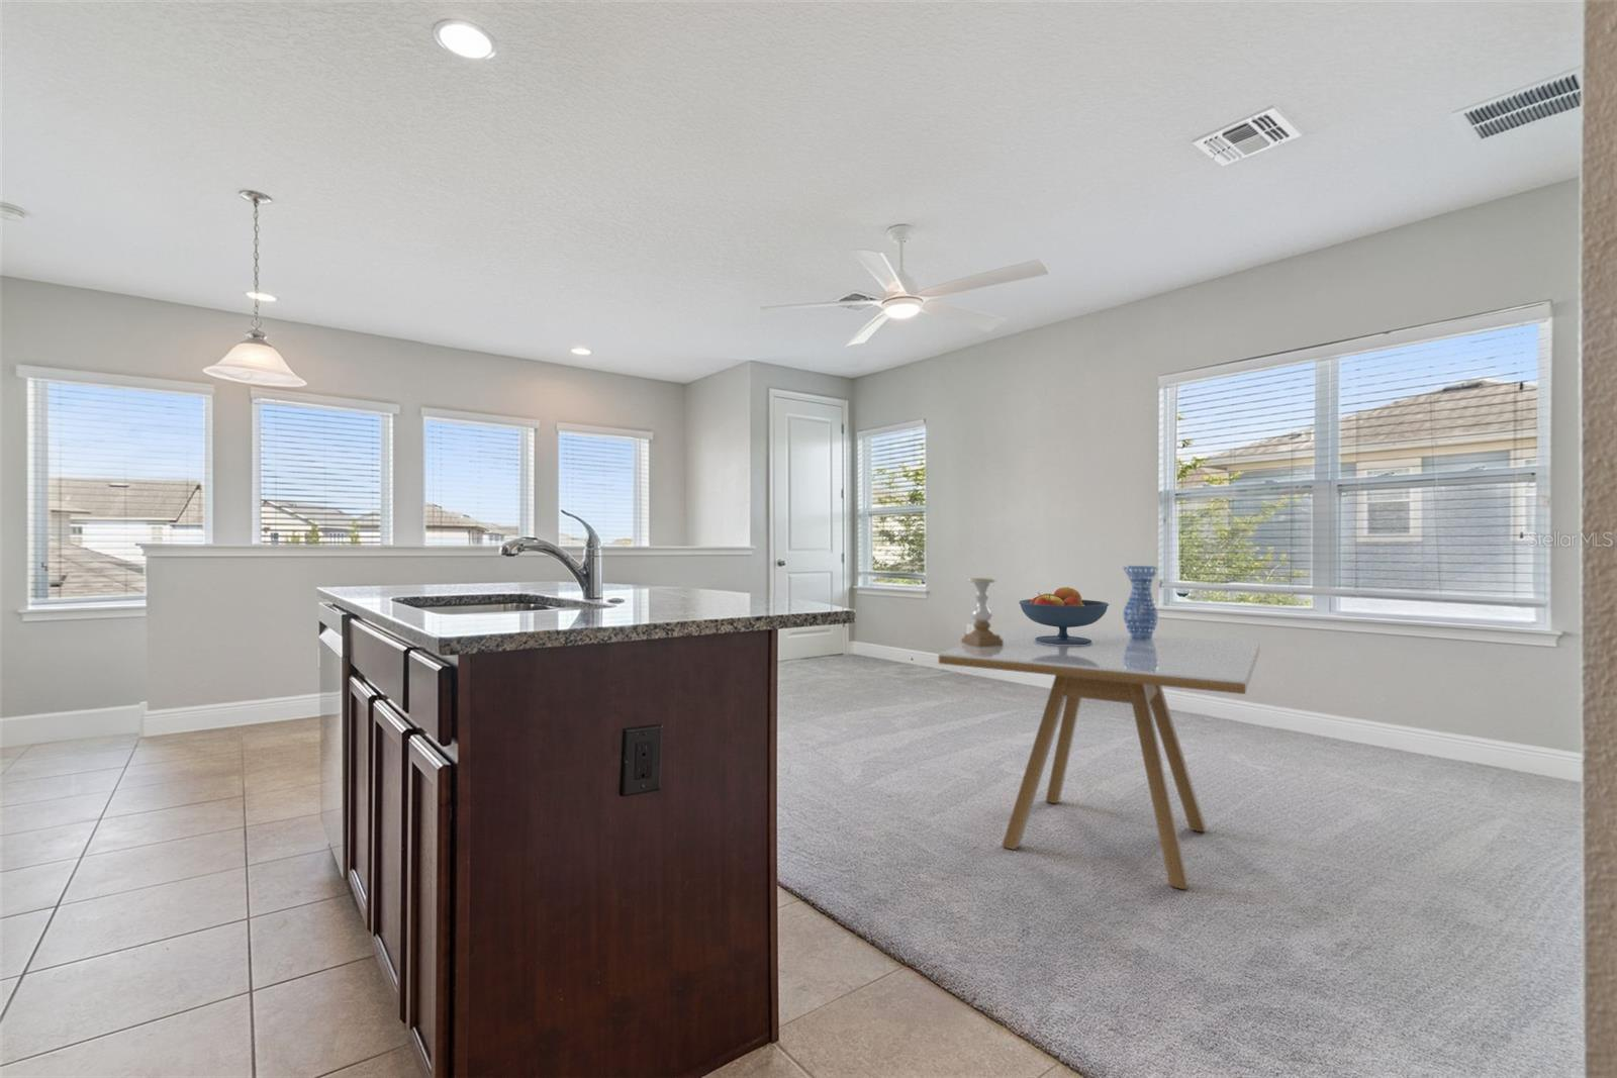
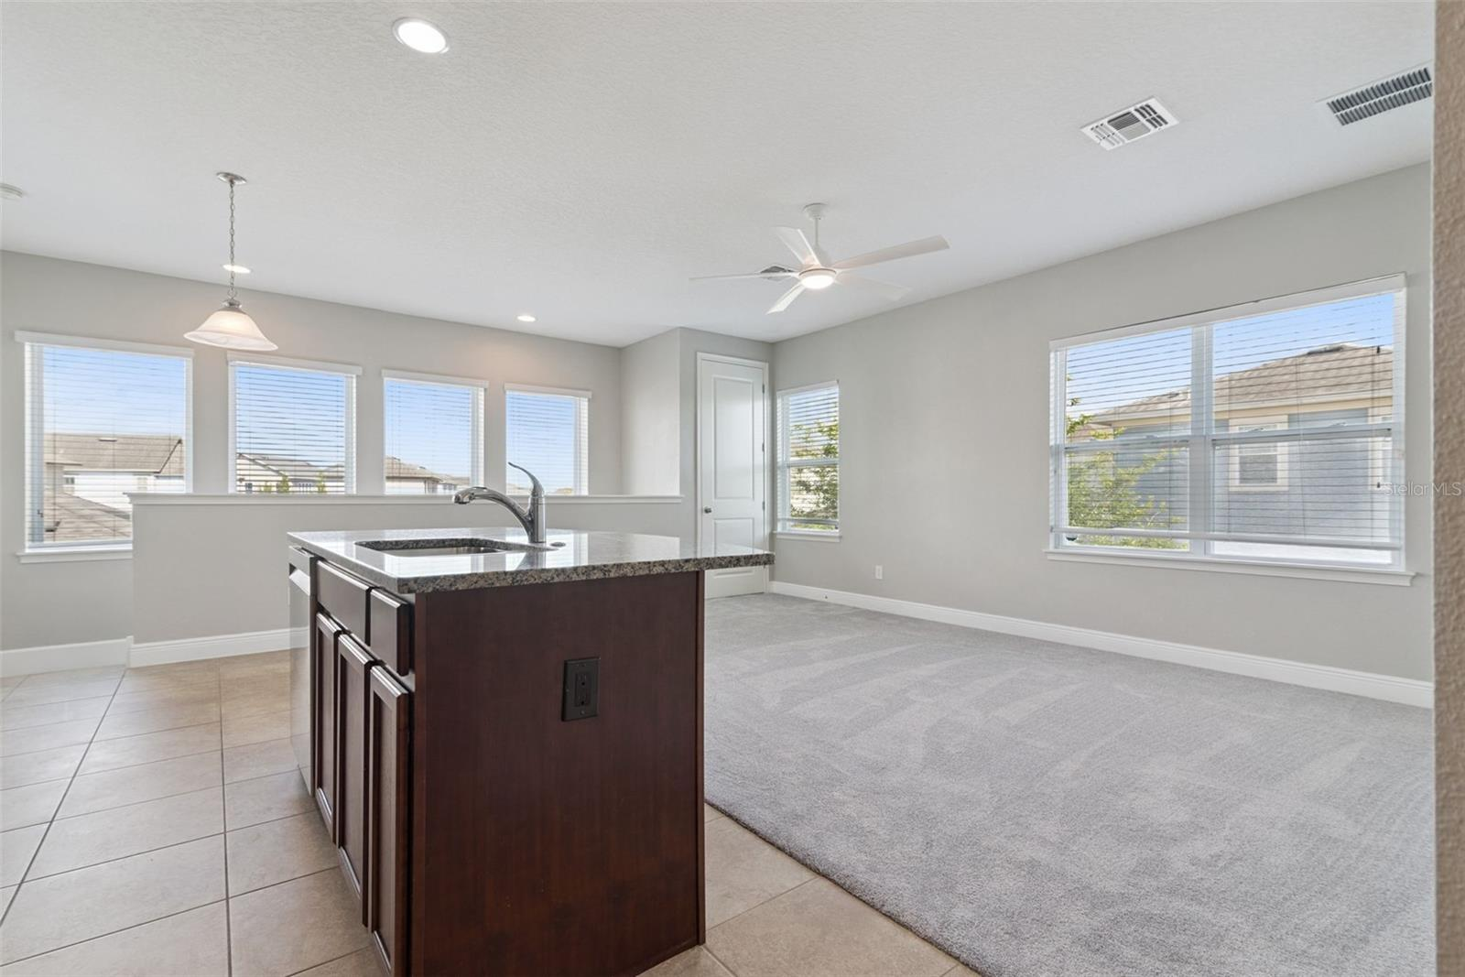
- dining table [938,626,1261,892]
- vase [1123,564,1159,640]
- fruit bowl [1018,586,1109,645]
- candle holder [960,576,1002,646]
